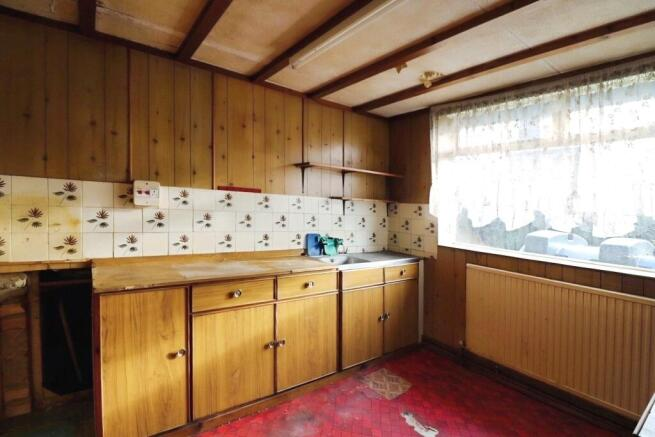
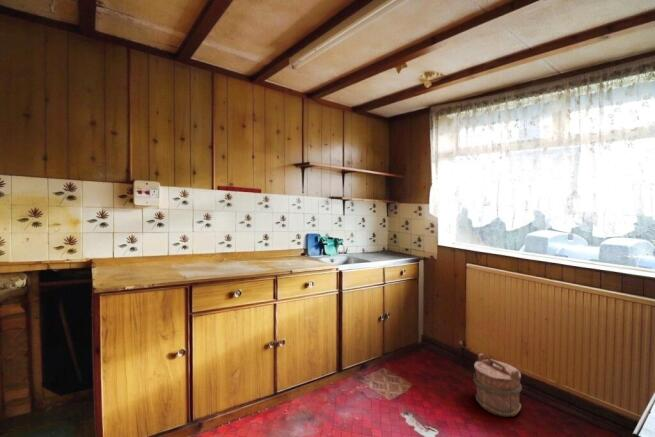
+ bucket [473,352,523,418]
